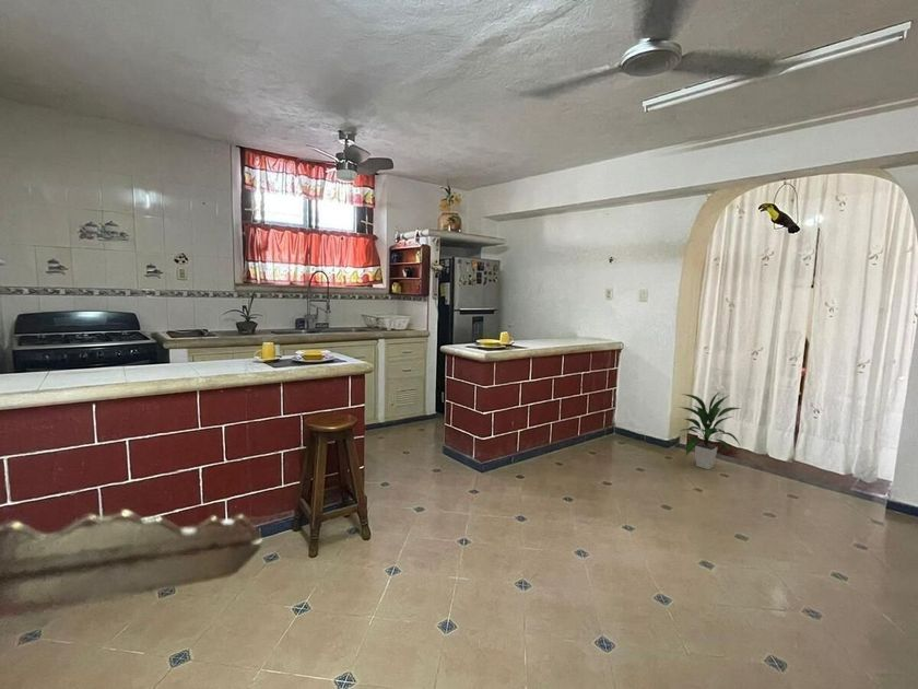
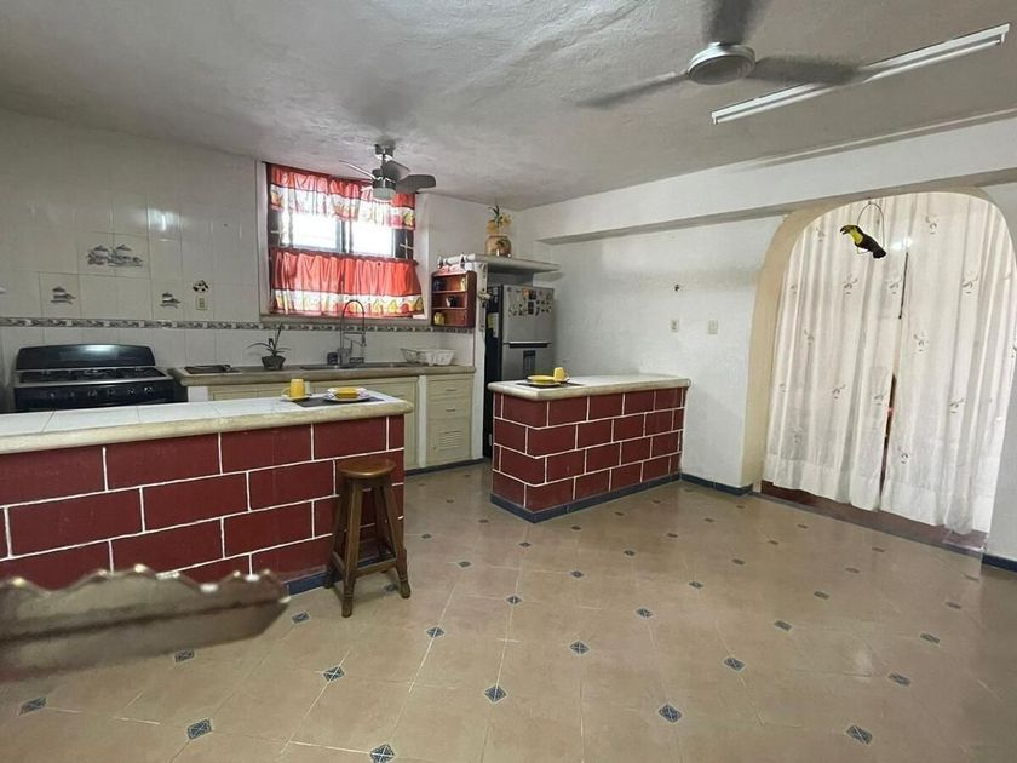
- indoor plant [679,390,742,470]
